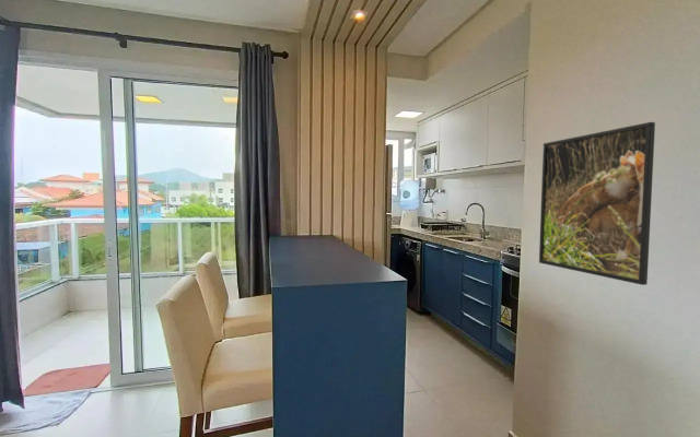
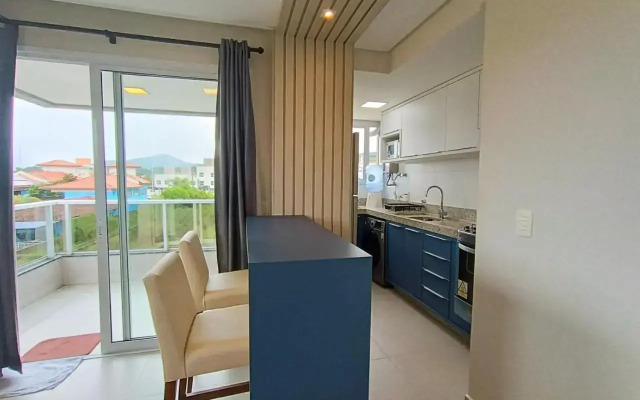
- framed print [538,121,656,286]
